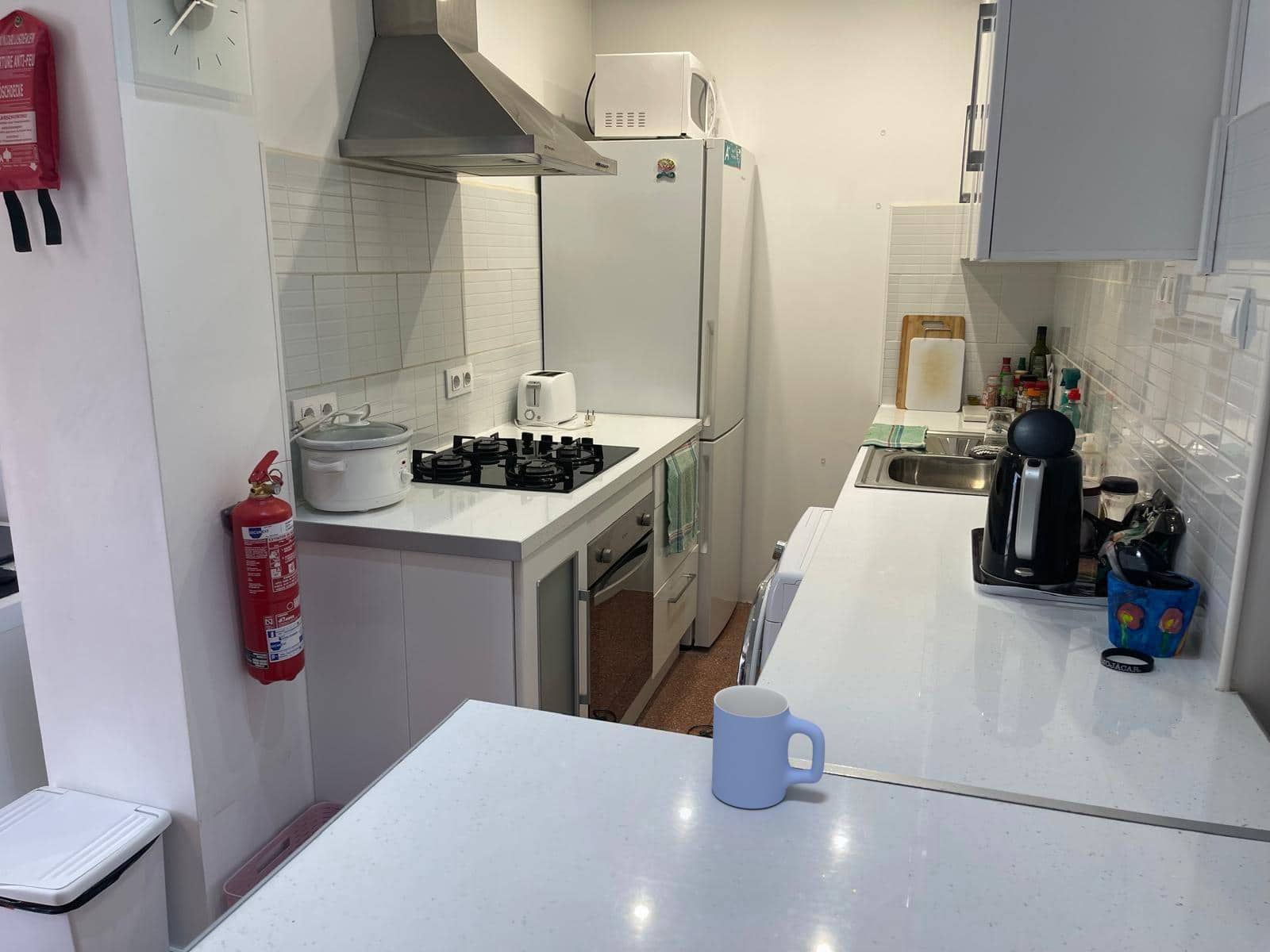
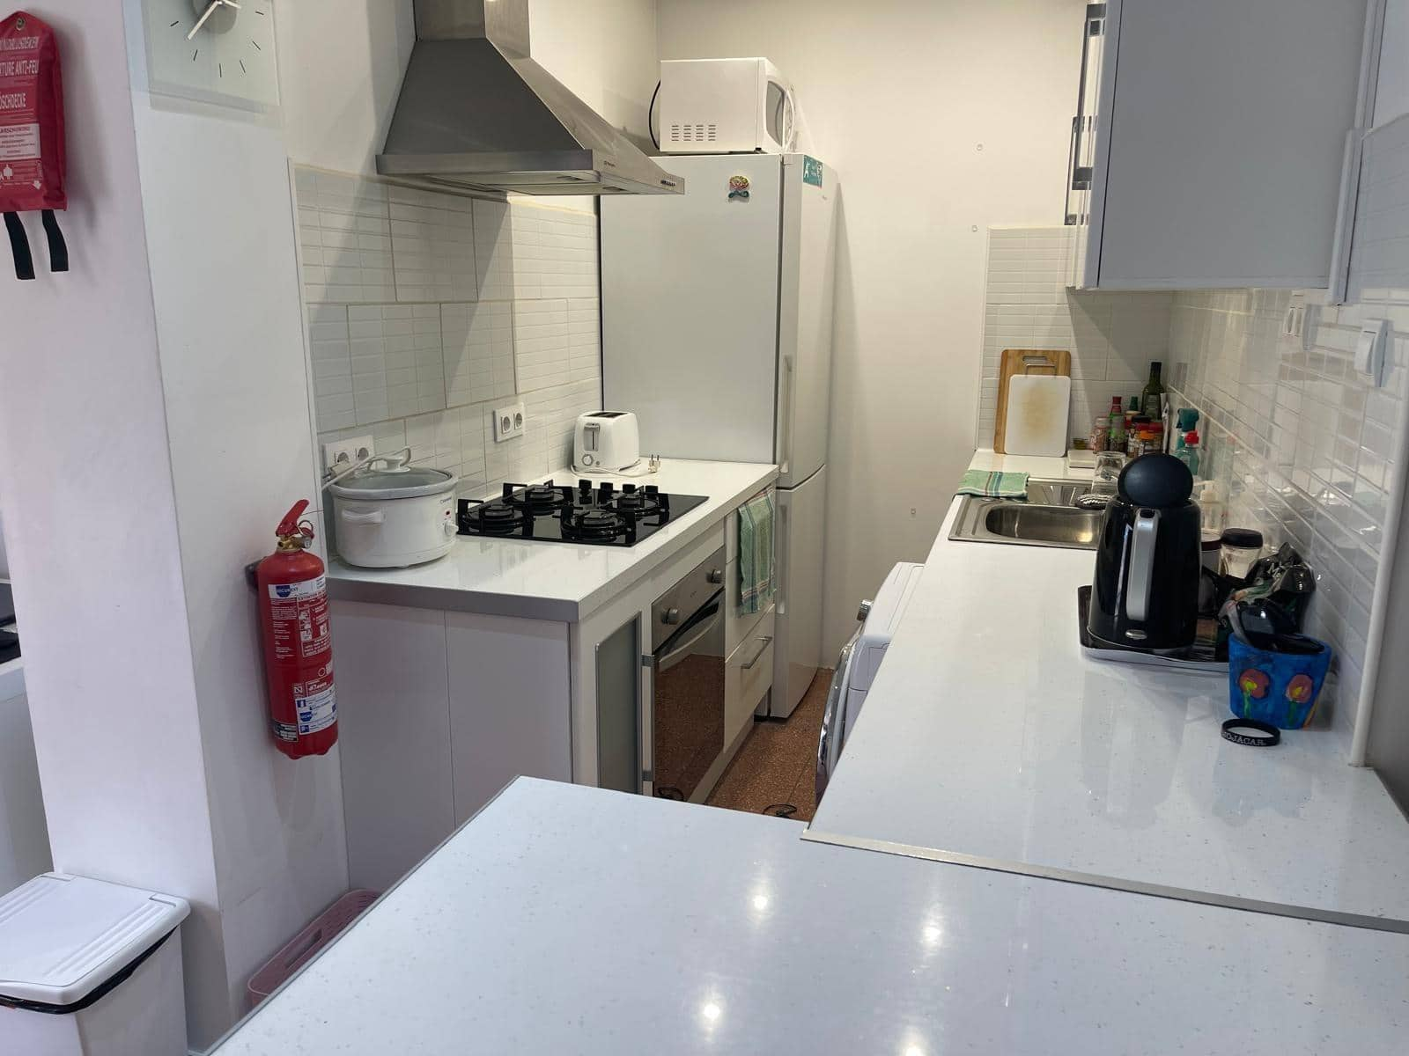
- mug [711,685,825,809]
